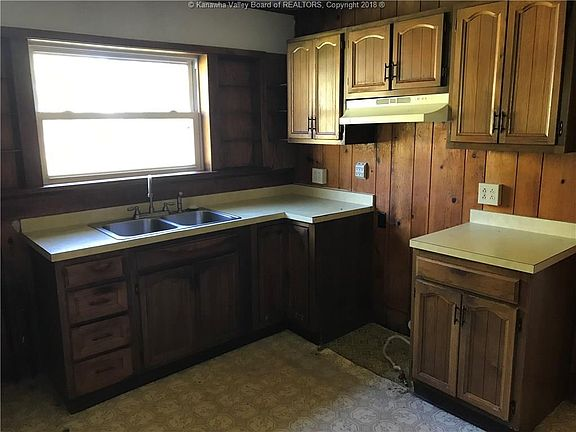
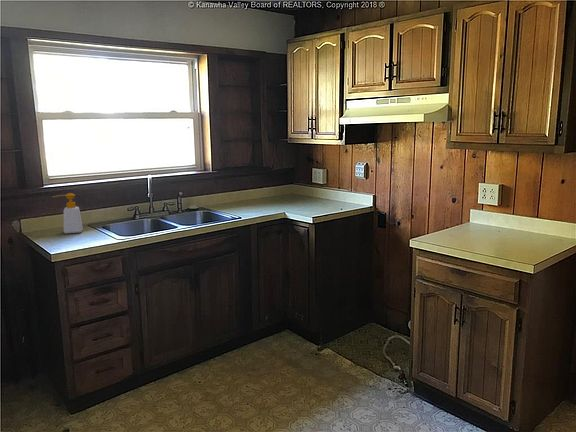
+ soap bottle [52,192,84,234]
